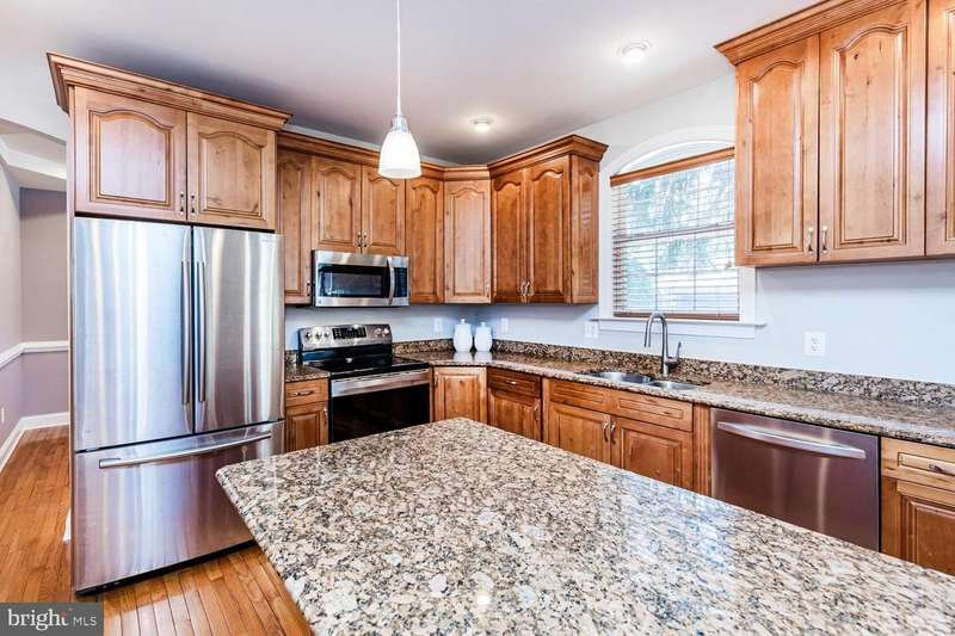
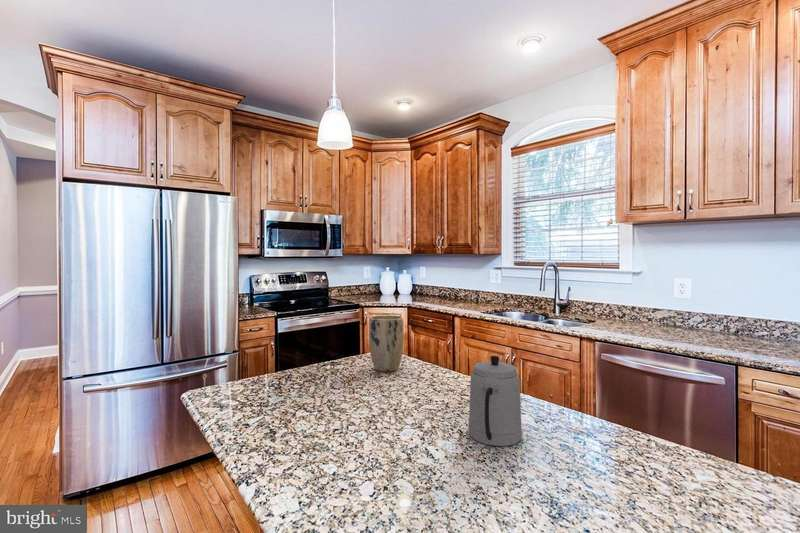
+ teapot [467,354,523,447]
+ plant pot [368,314,405,373]
